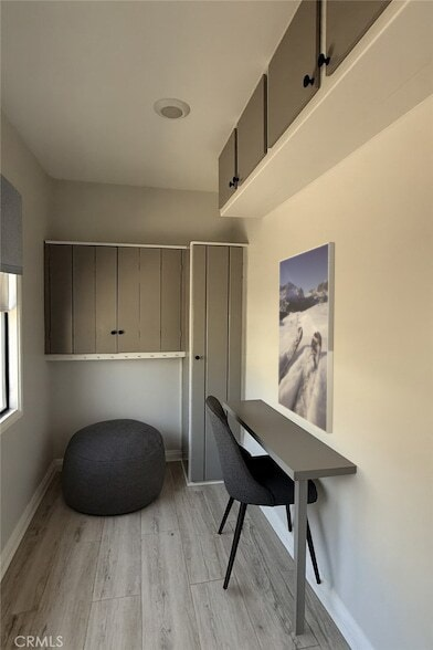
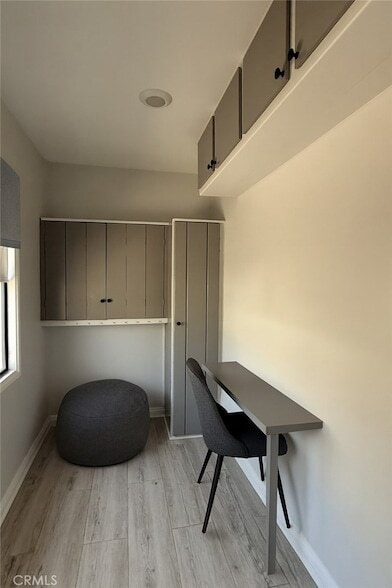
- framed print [277,241,336,434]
